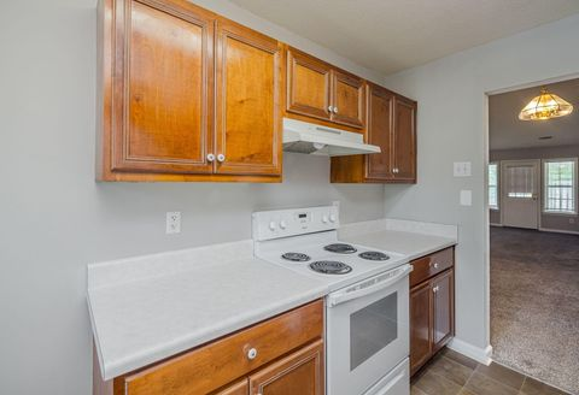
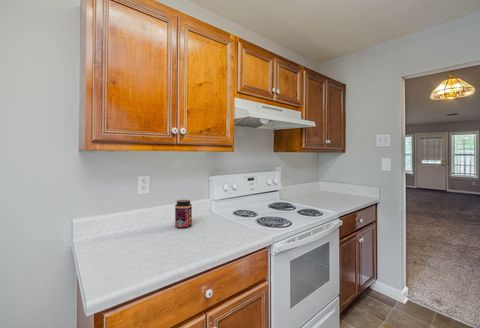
+ jar [174,199,193,229]
